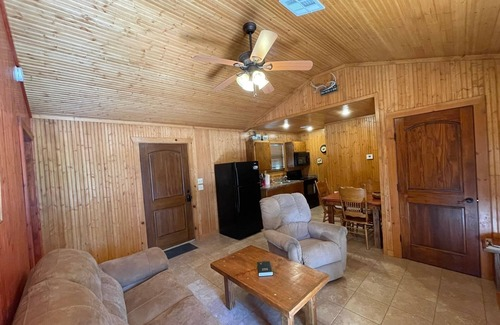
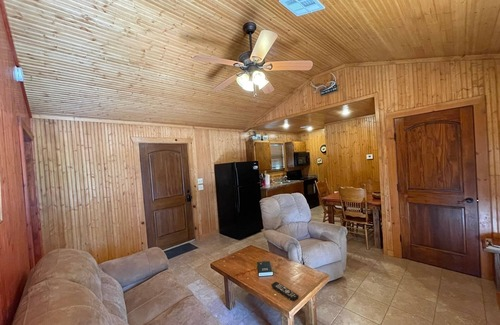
+ remote control [270,281,300,302]
